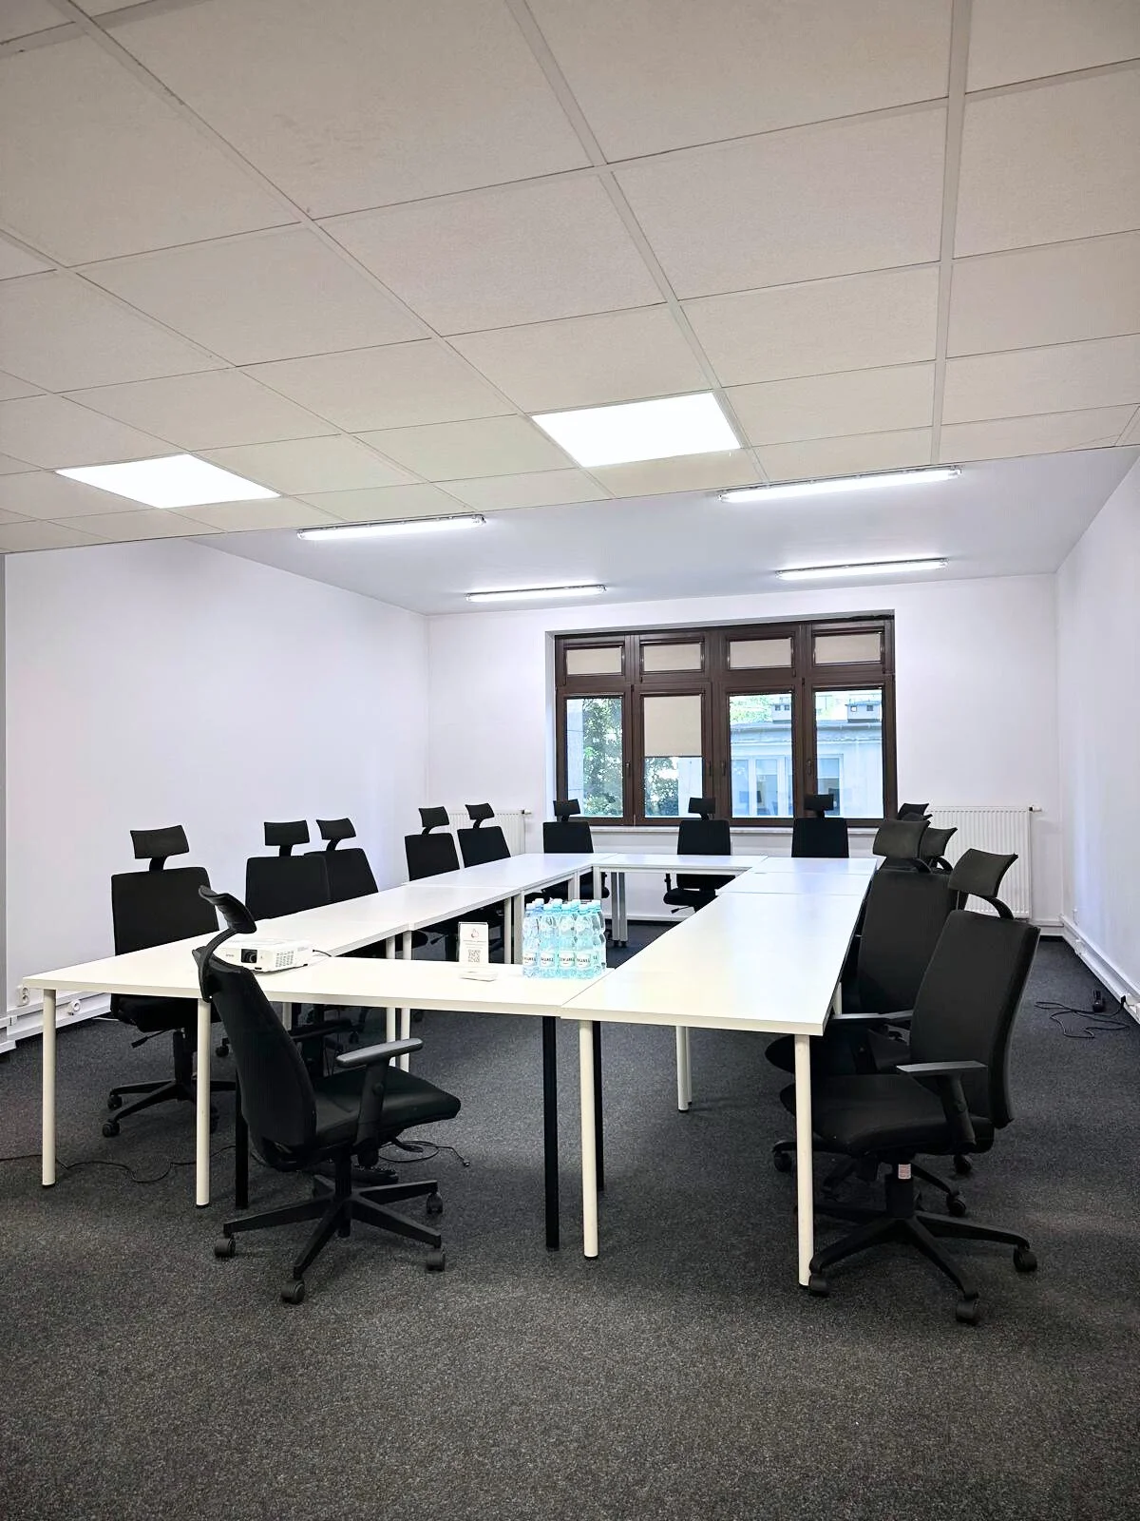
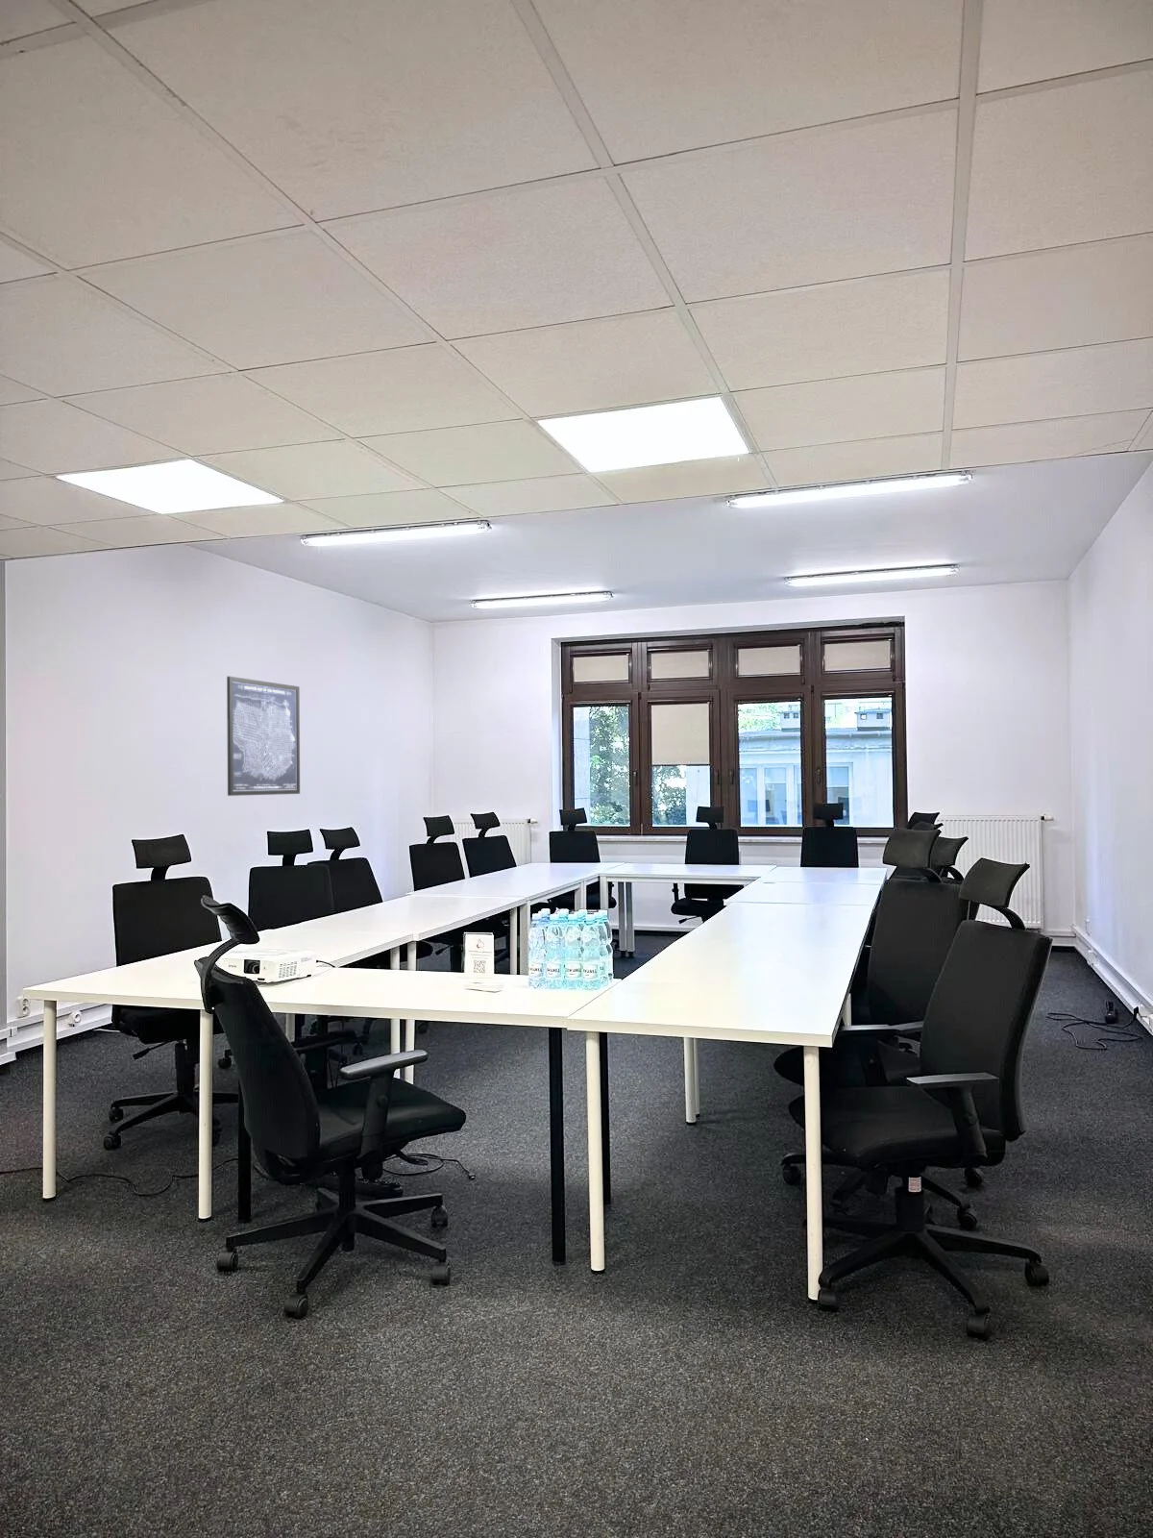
+ wall art [225,676,300,797]
